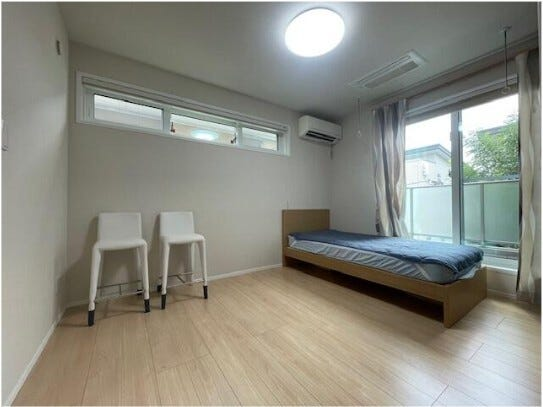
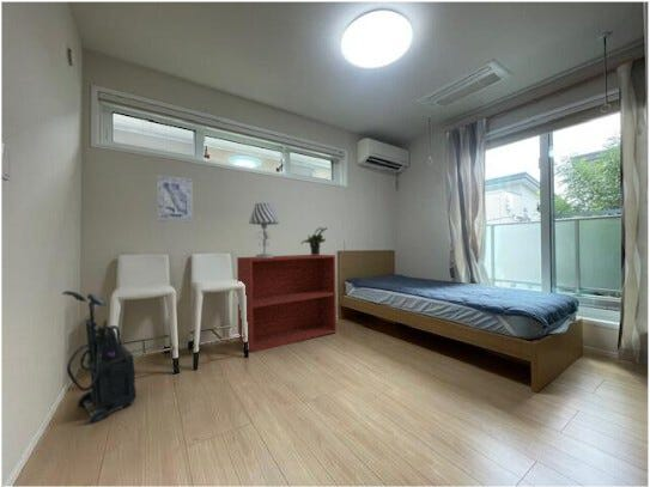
+ wall art [157,175,194,224]
+ potted plant [299,226,329,255]
+ tv stand [236,254,338,354]
+ vacuum cleaner [60,290,138,426]
+ table lamp [248,202,280,257]
